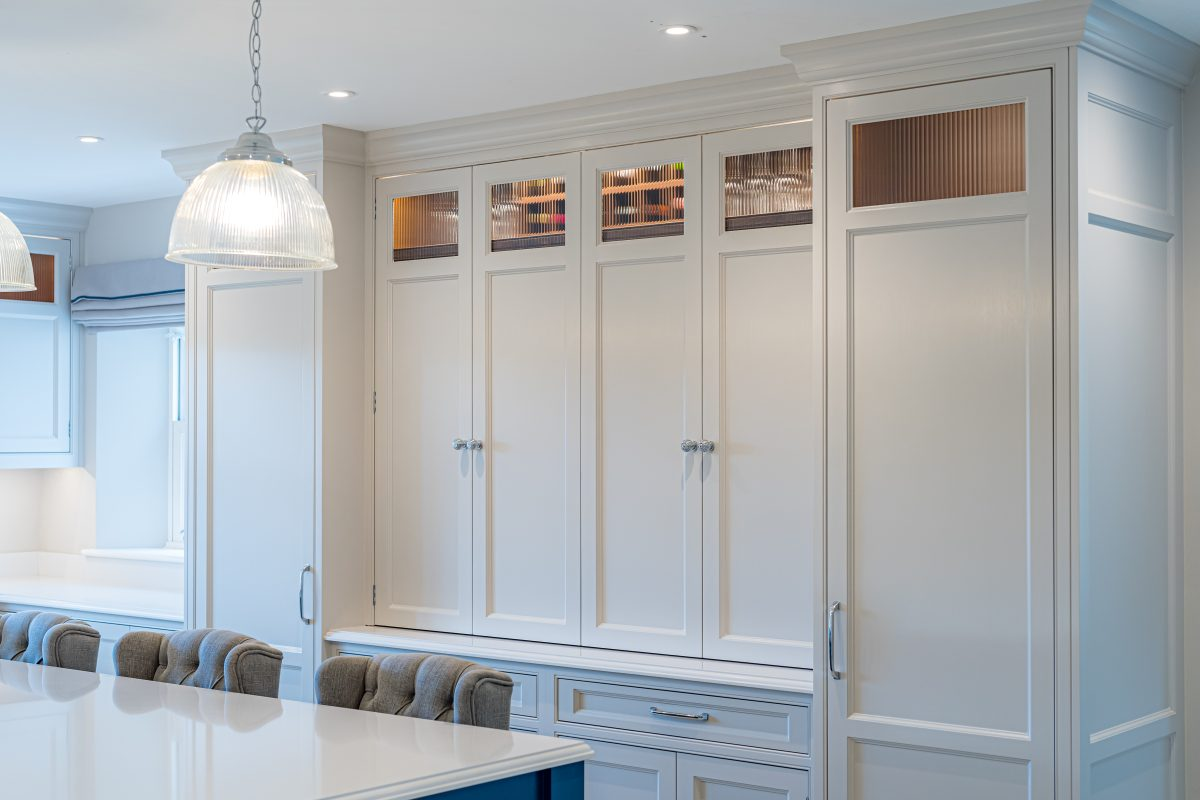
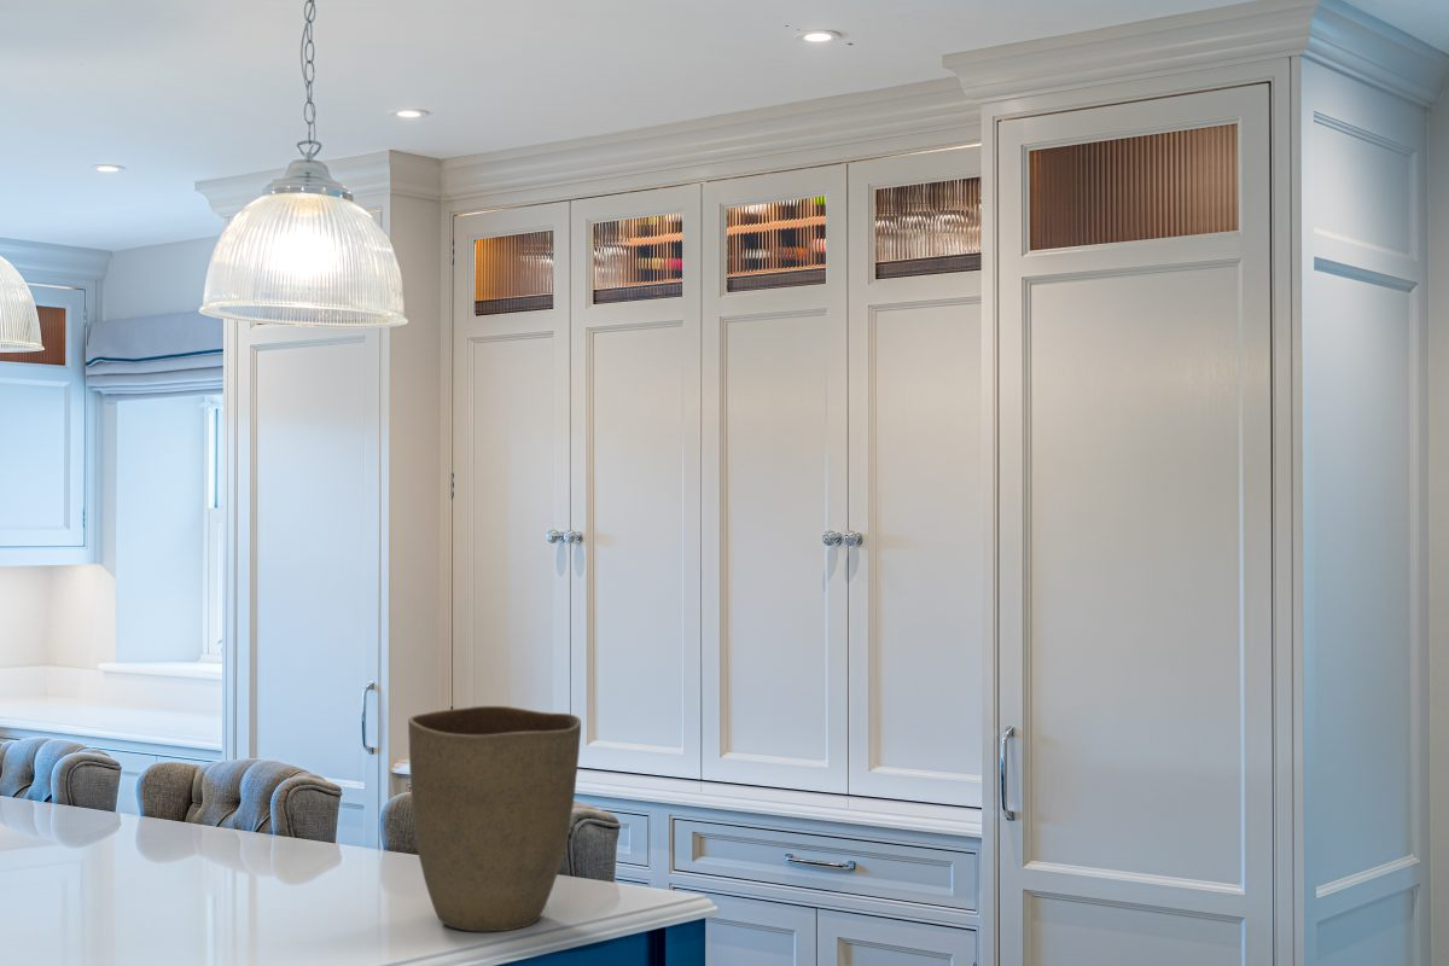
+ vase [407,705,582,933]
